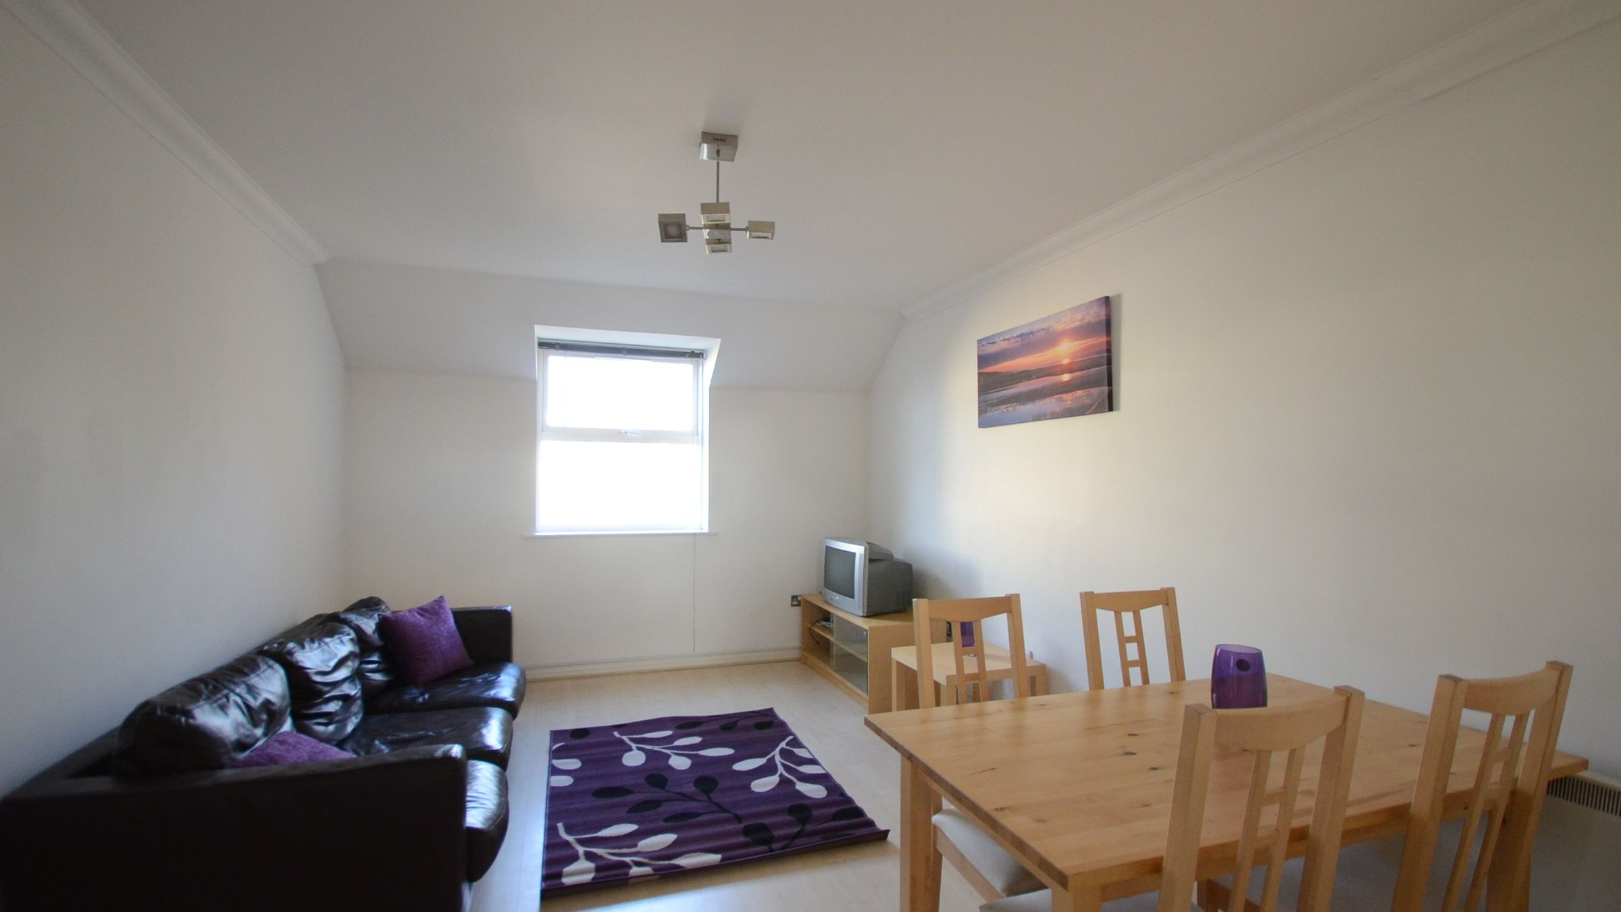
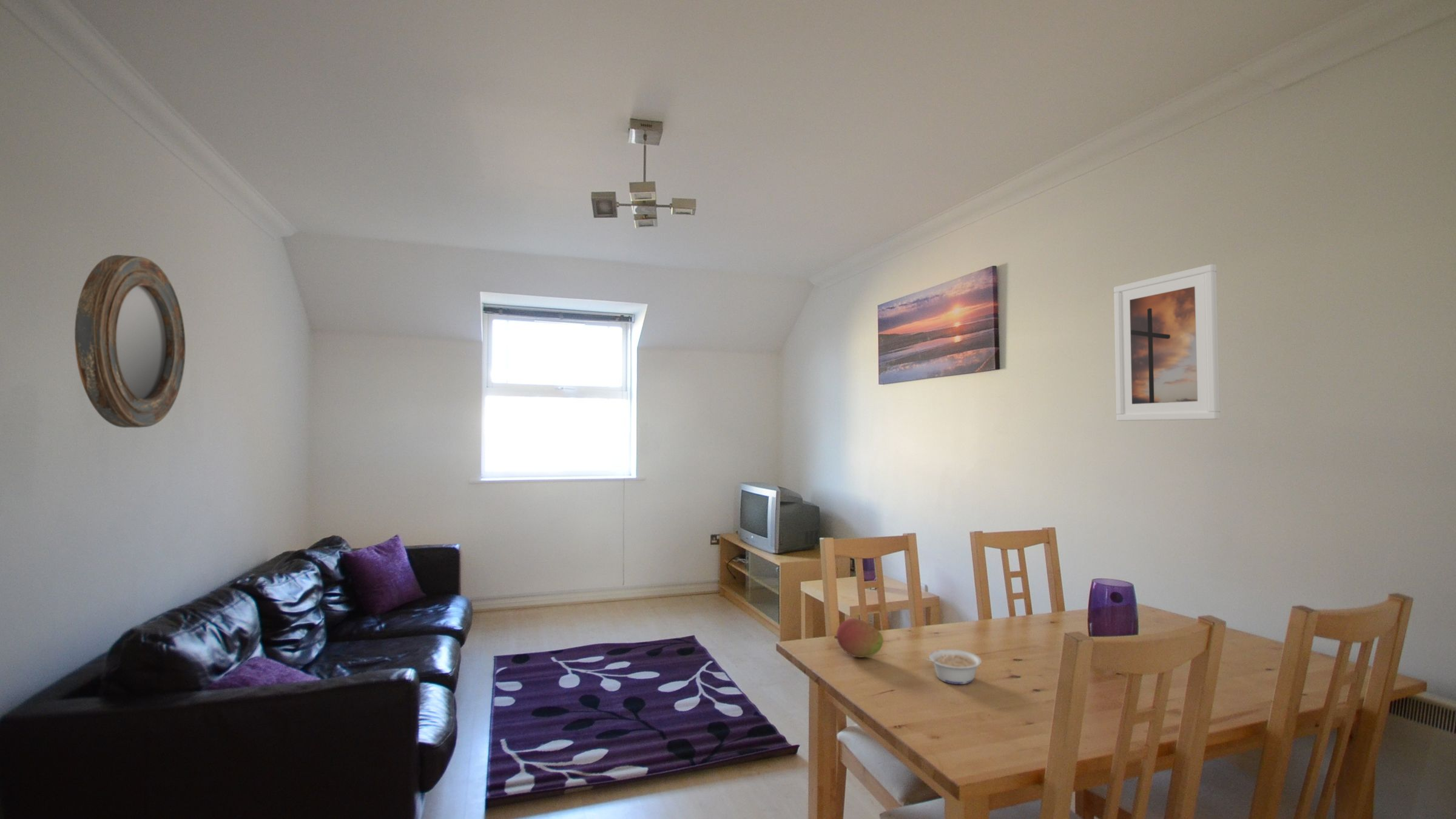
+ legume [923,649,982,685]
+ home mirror [74,254,186,428]
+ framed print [1113,263,1221,422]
+ fruit [834,618,884,658]
